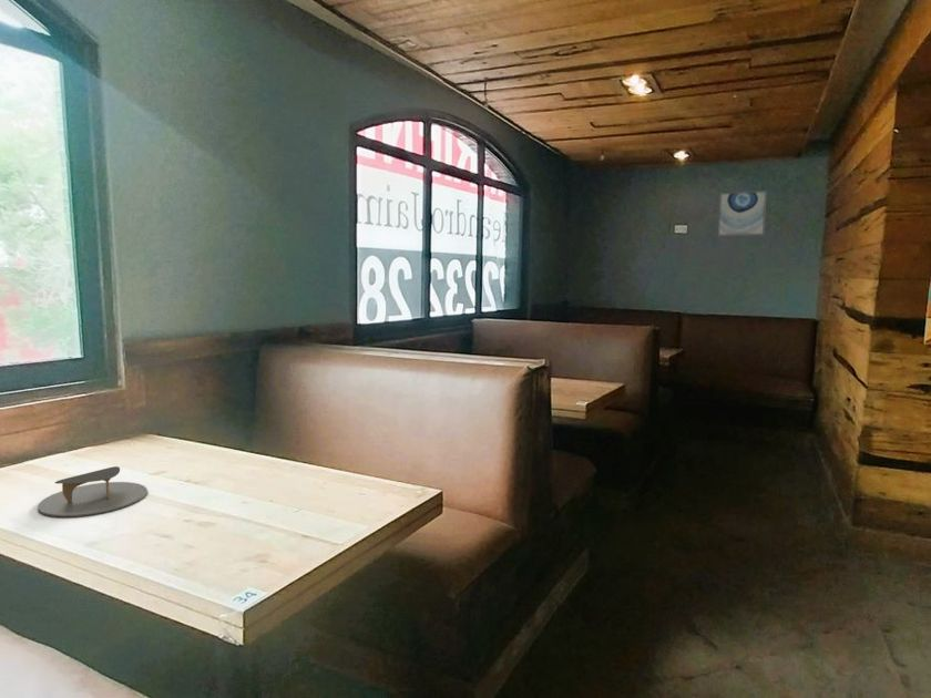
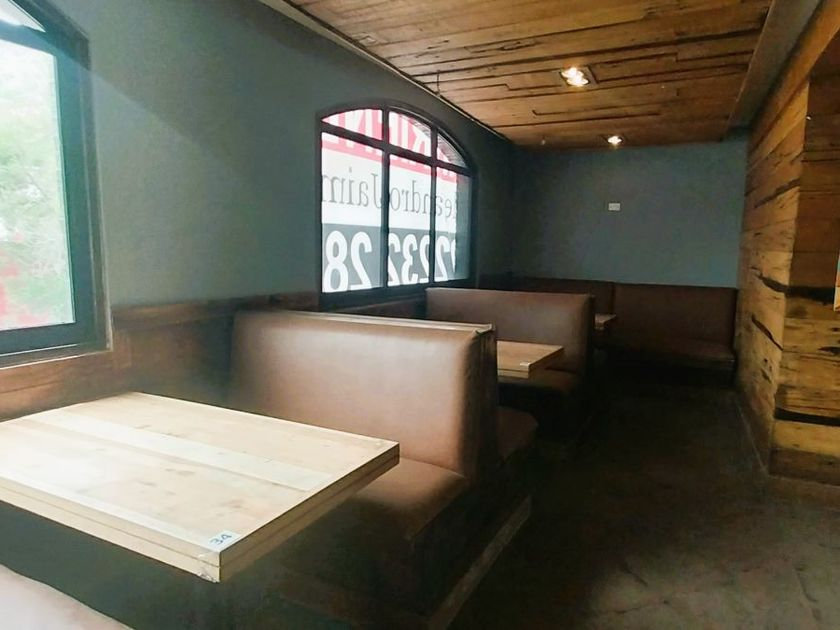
- napkin holder [37,465,149,517]
- wall art [717,189,768,237]
